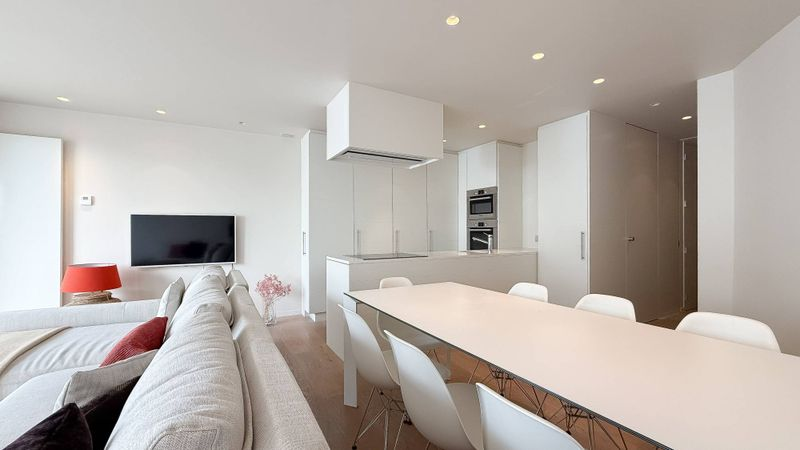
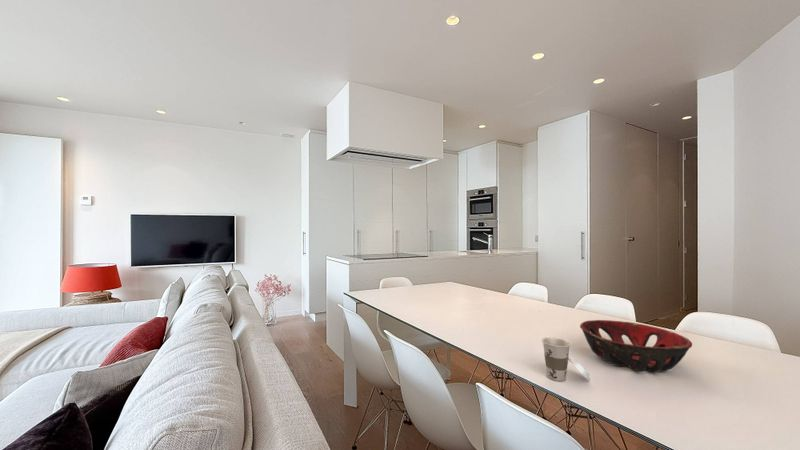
+ cup [541,336,592,382]
+ decorative bowl [579,319,693,373]
